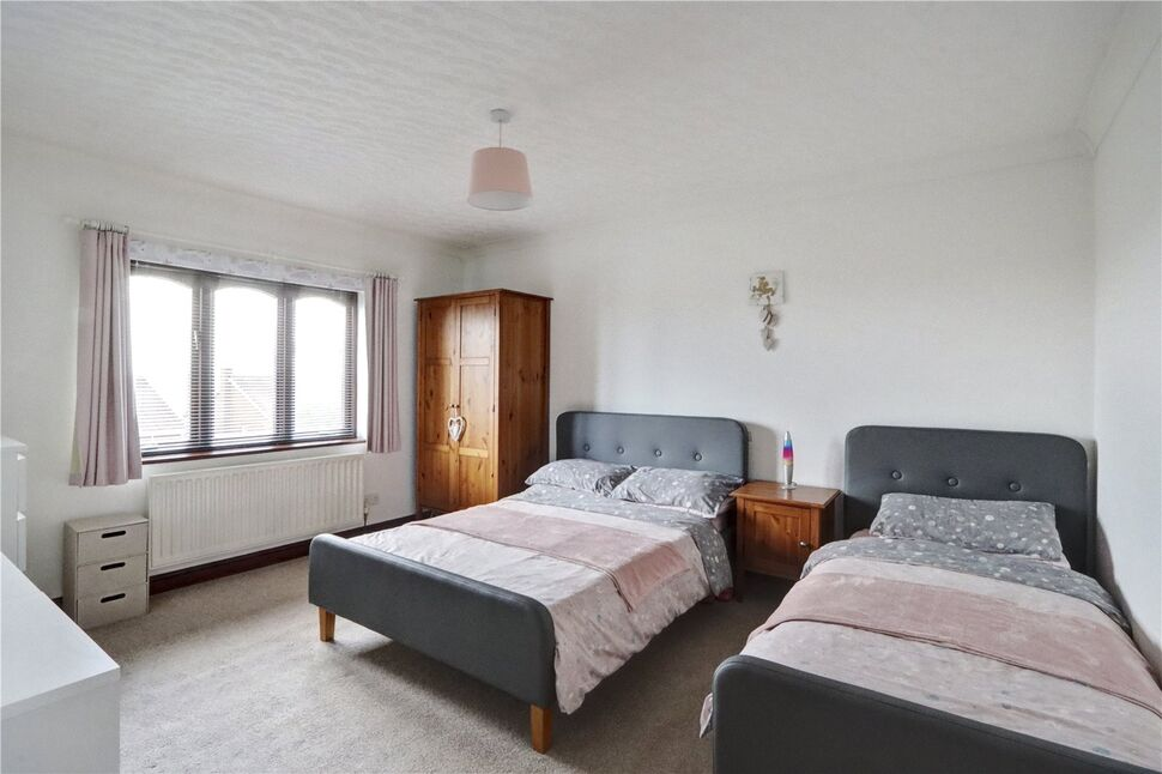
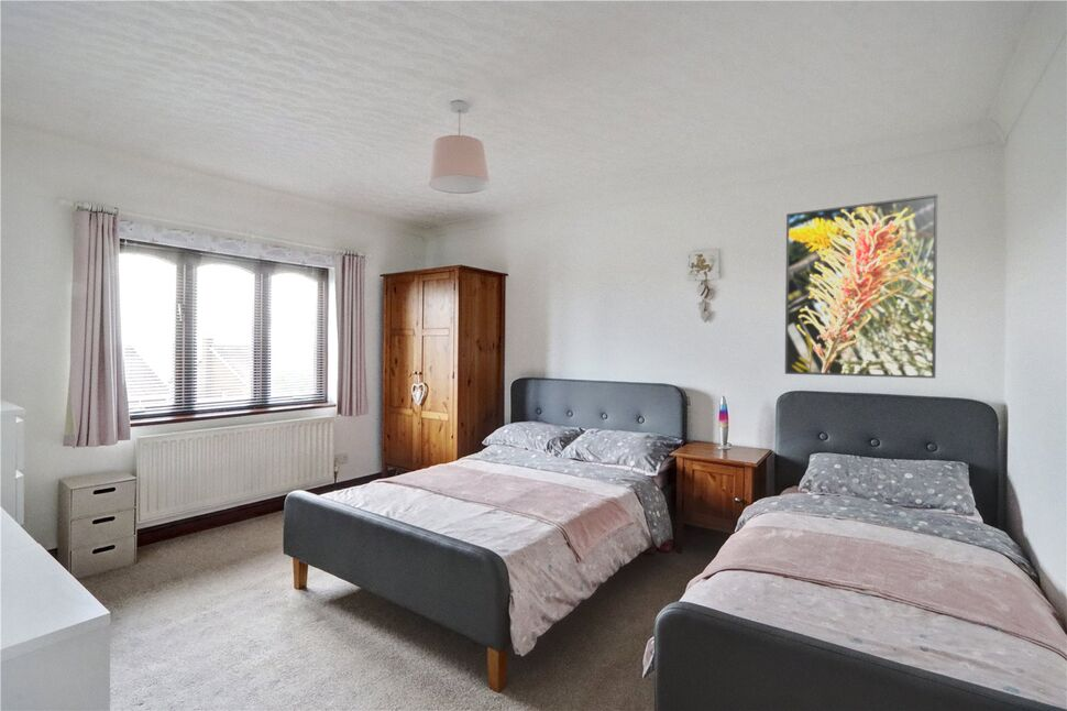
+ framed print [784,193,939,380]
